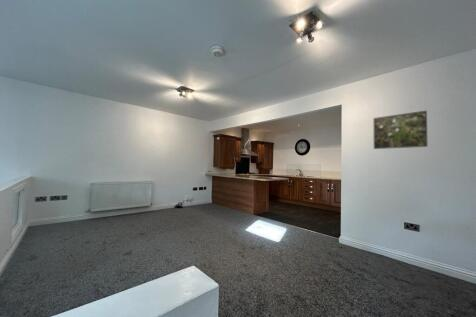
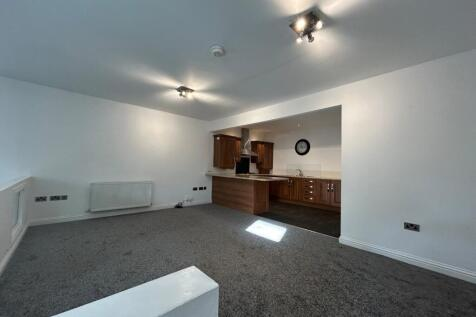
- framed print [373,109,429,150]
